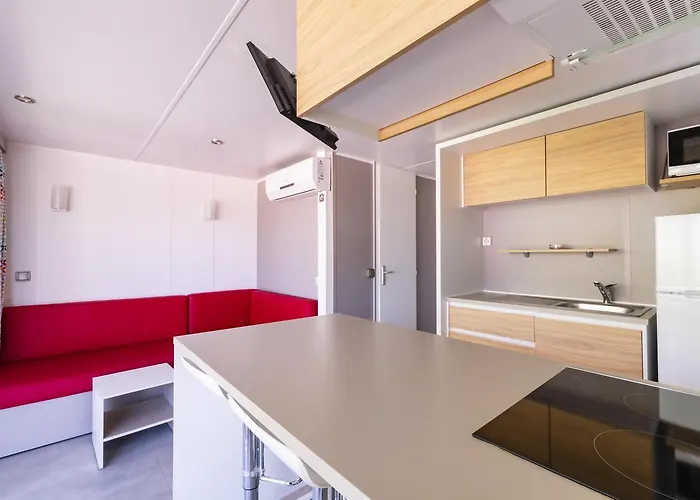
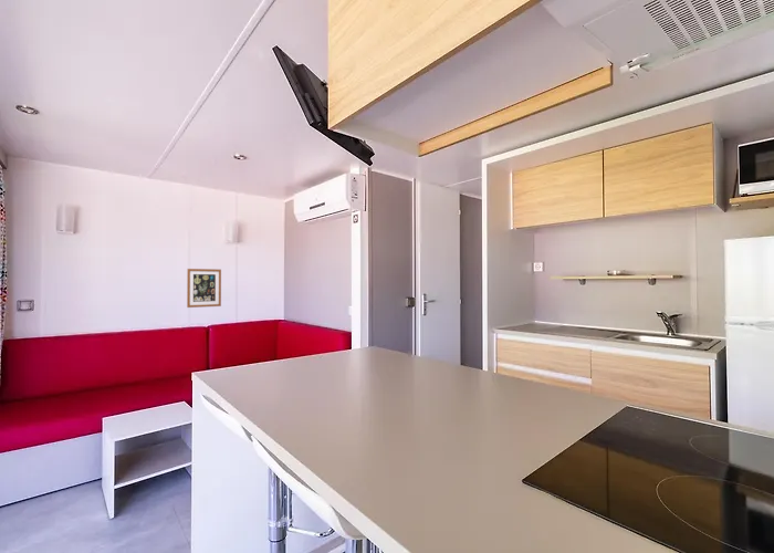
+ wall art [186,268,222,309]
